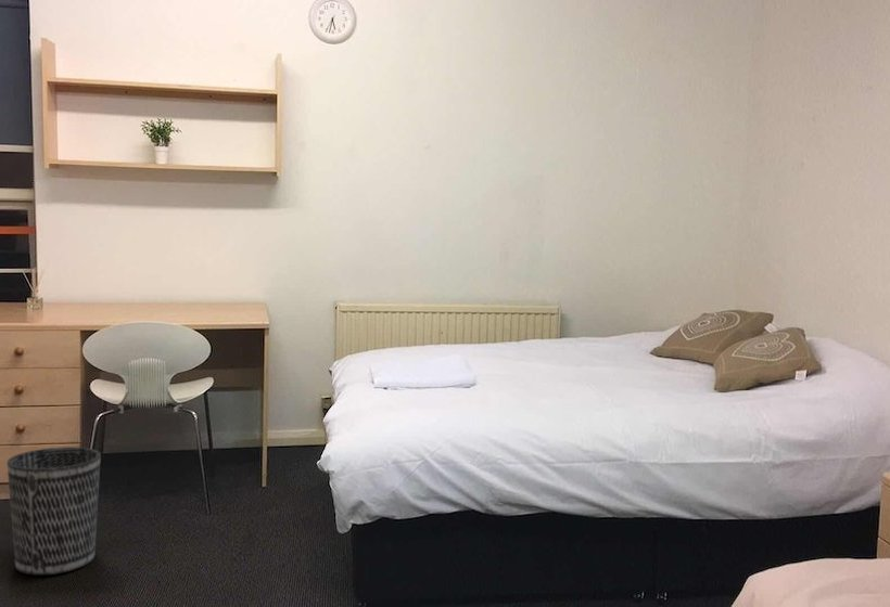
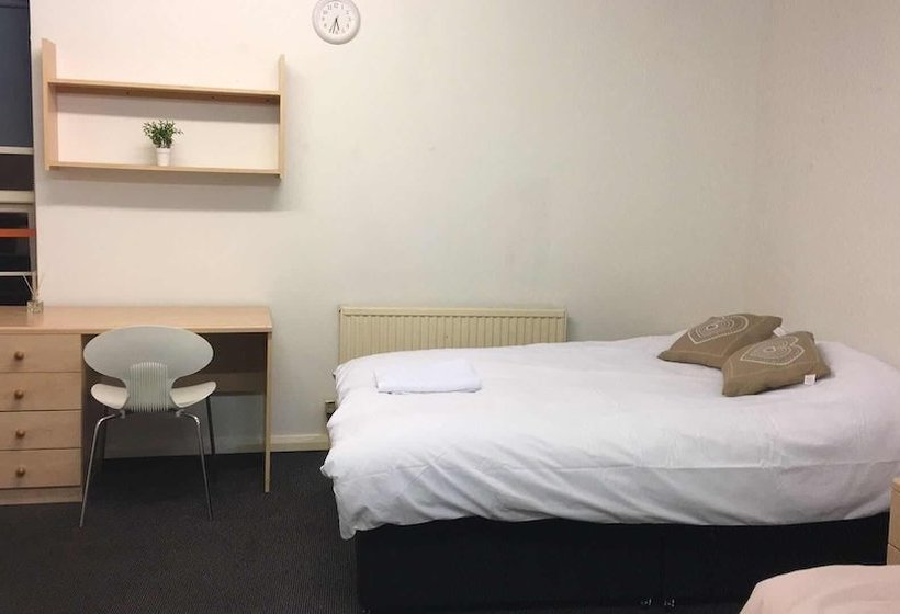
- wastebasket [7,445,102,577]
